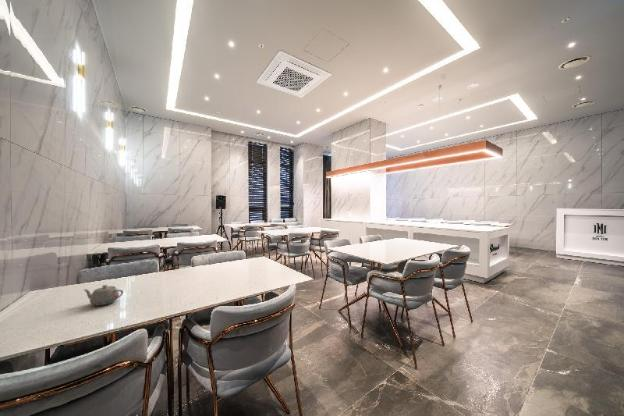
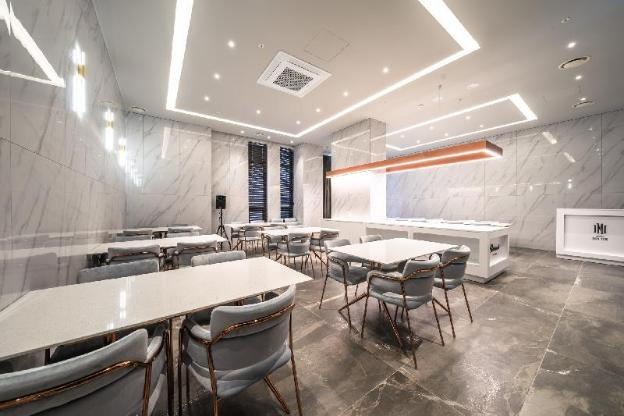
- teapot [83,284,124,307]
